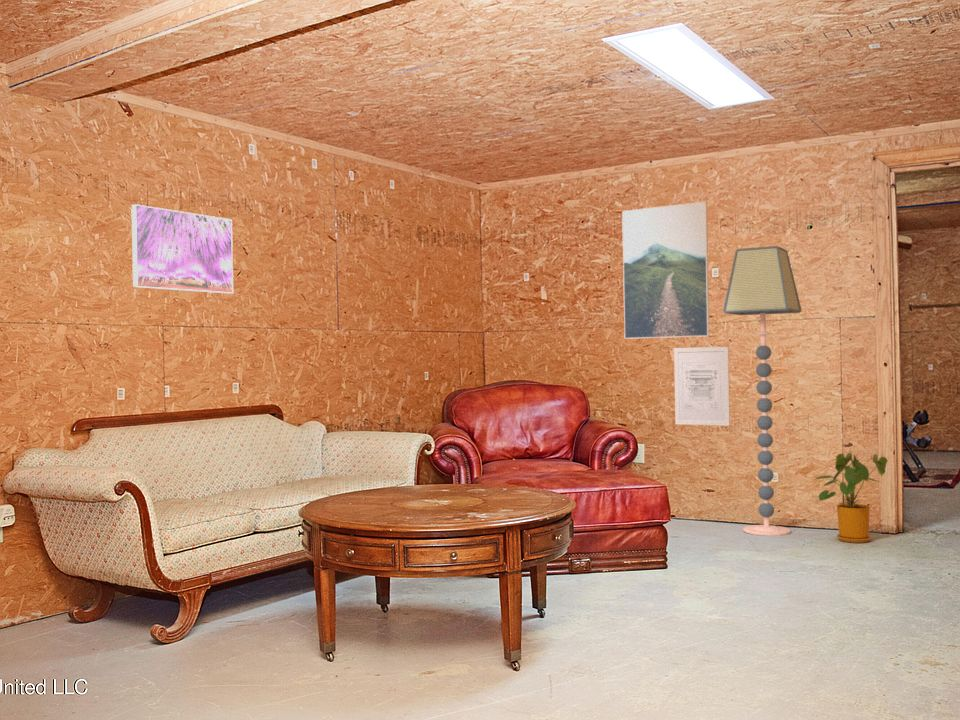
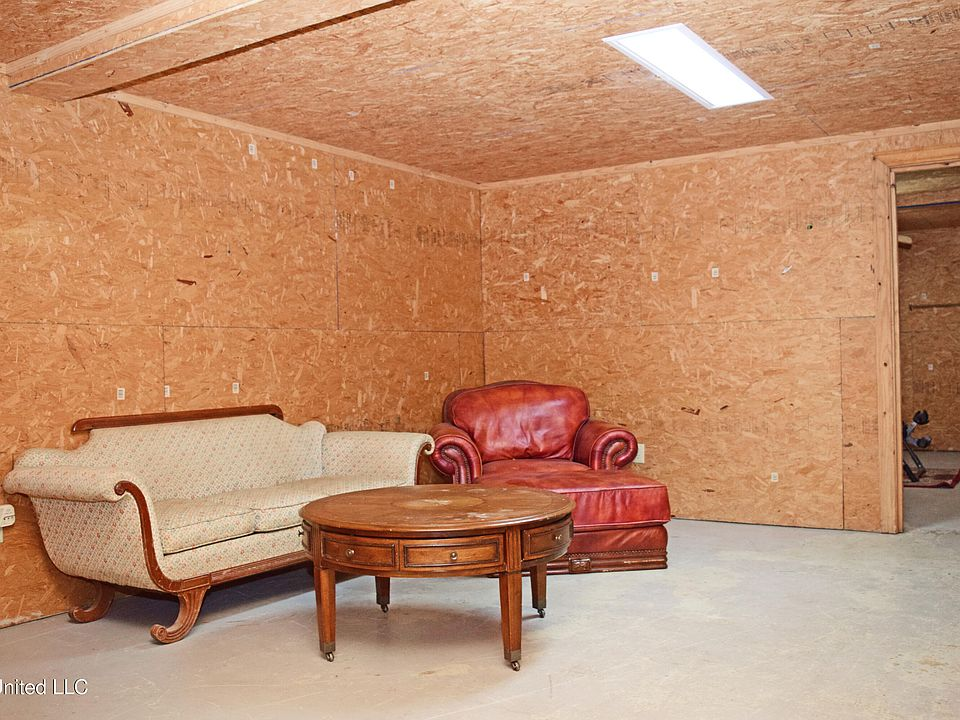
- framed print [621,201,710,340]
- house plant [814,452,888,544]
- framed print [130,203,234,295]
- wall art [673,346,731,427]
- floor lamp [722,245,803,537]
